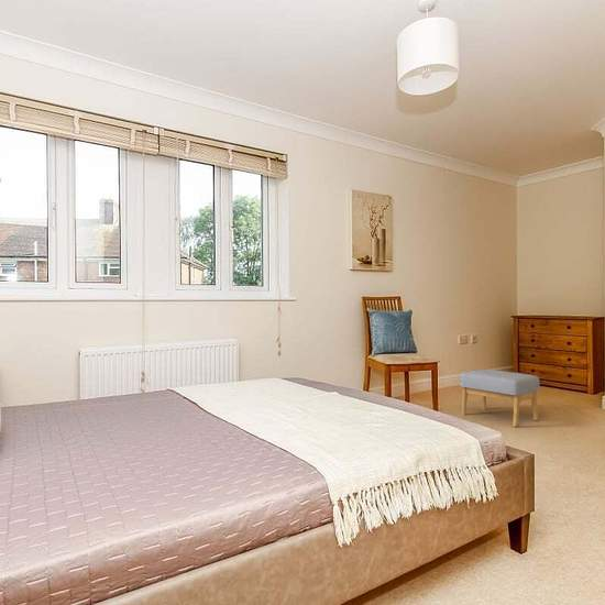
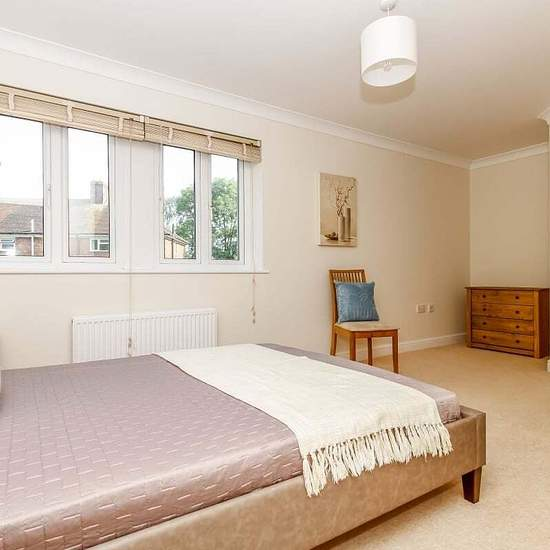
- footstool [459,369,540,428]
